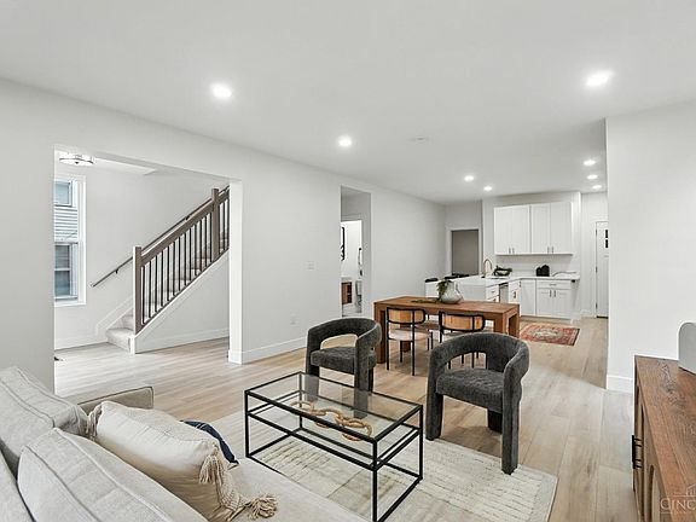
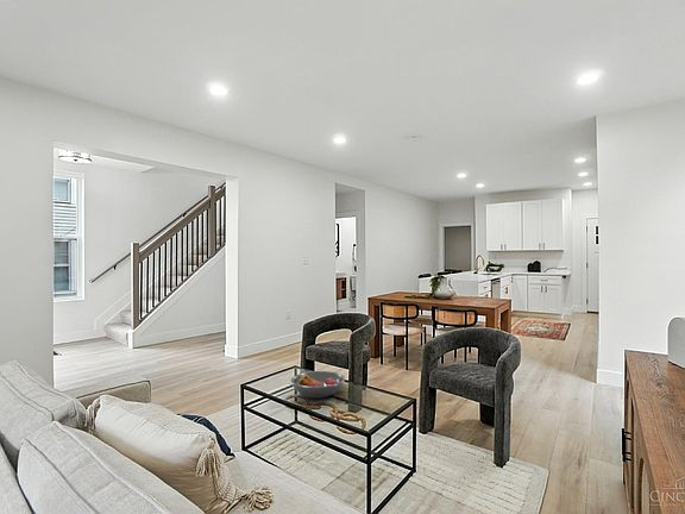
+ fruit bowl [290,370,346,399]
